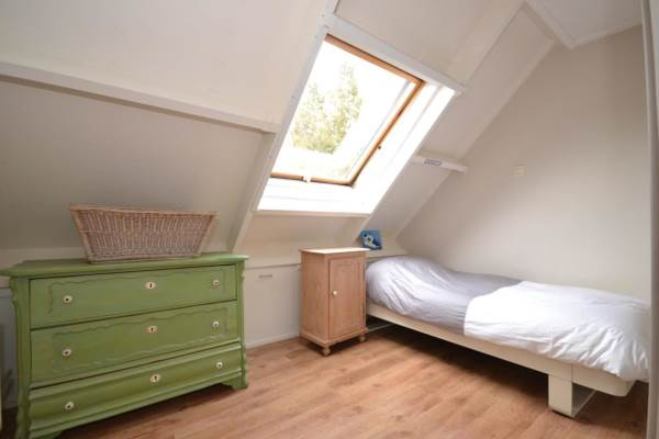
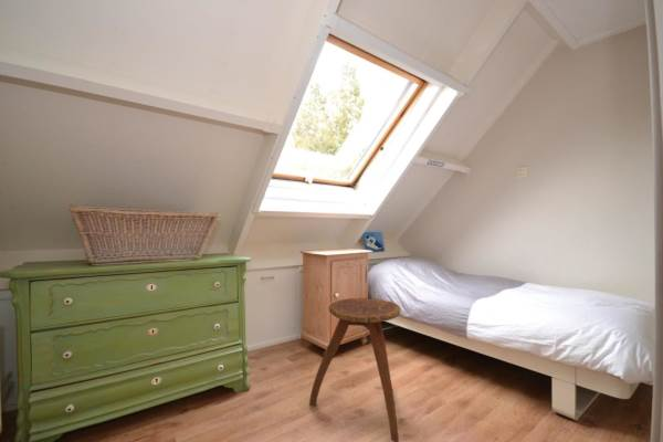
+ stool [308,297,401,442]
